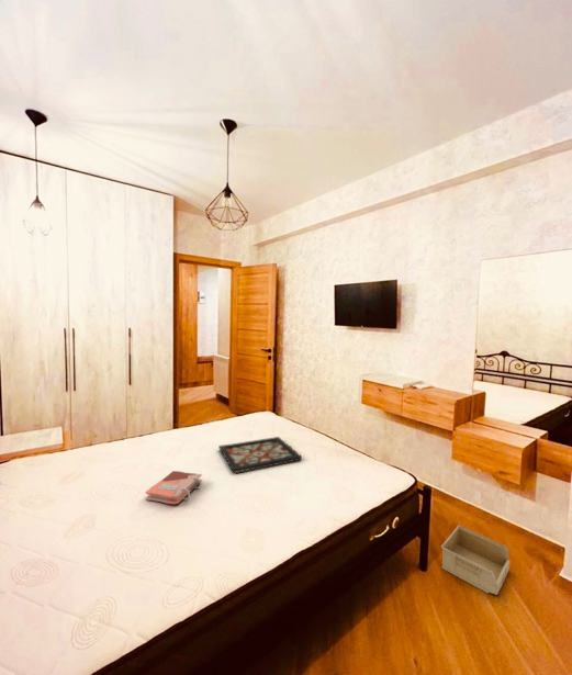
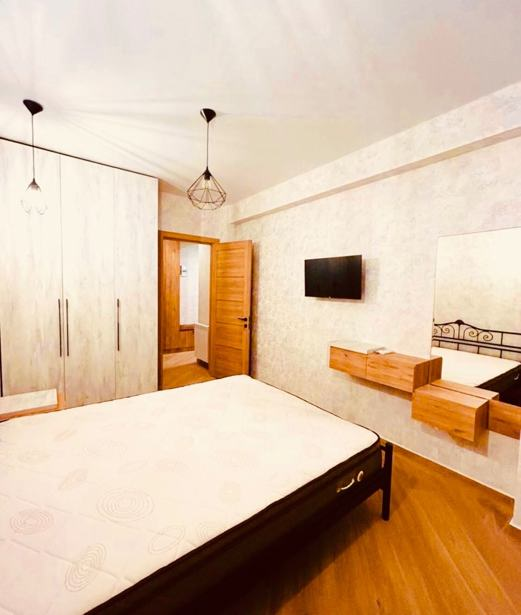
- phonebook [145,470,203,505]
- storage bin [440,525,511,596]
- decorative tray [217,436,303,474]
